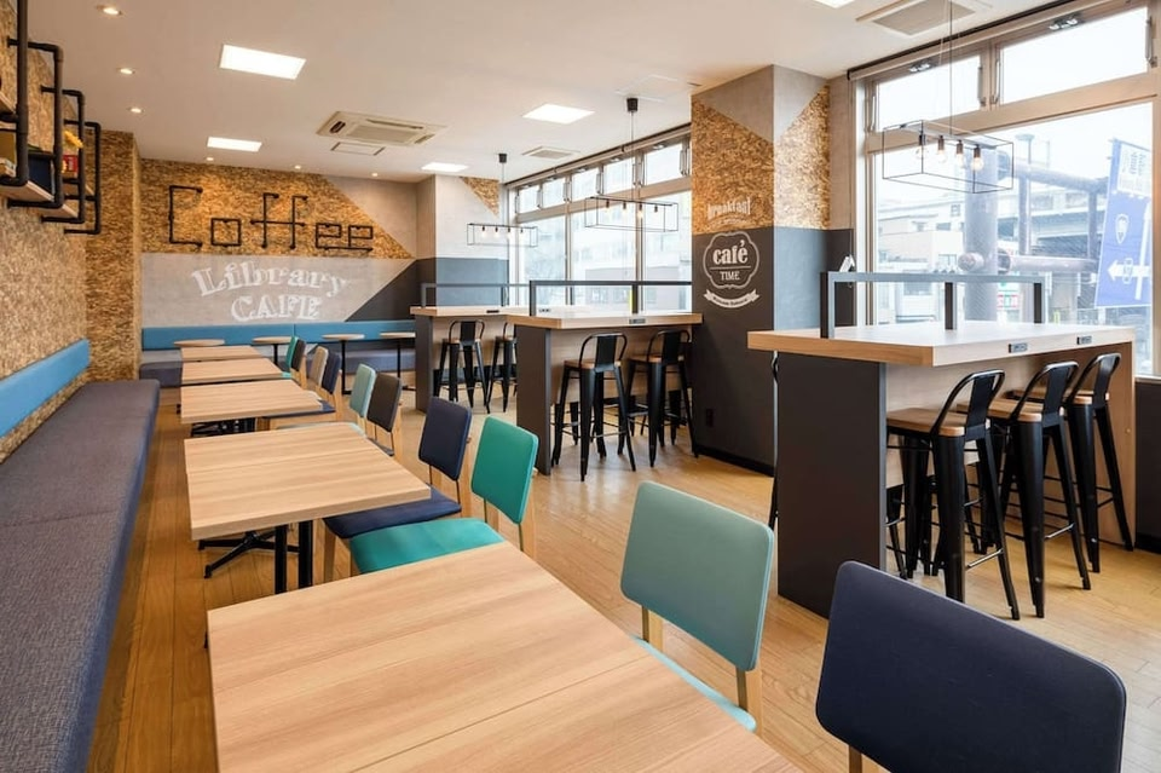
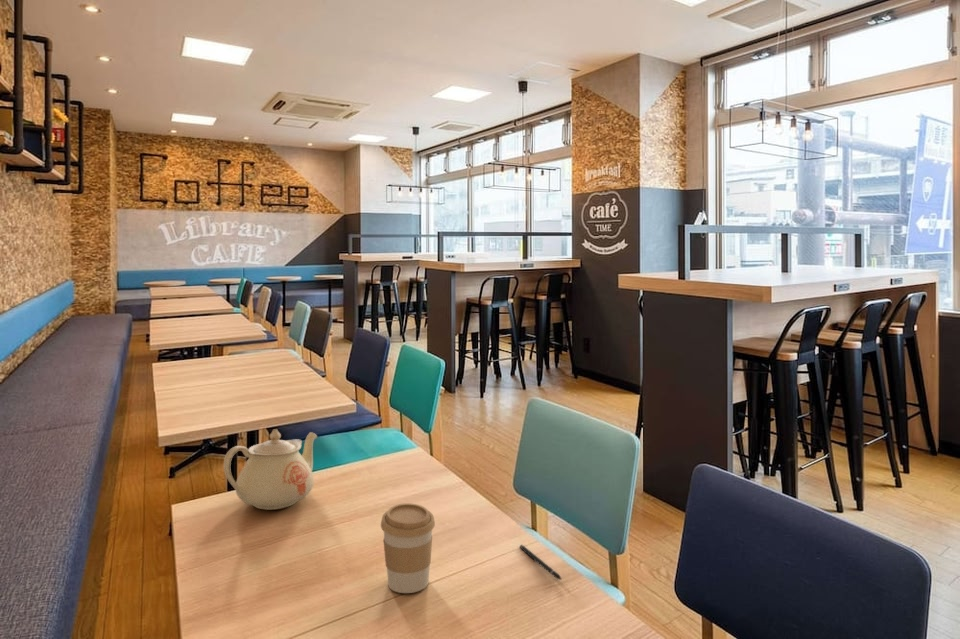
+ coffee cup [380,502,436,594]
+ pen [519,544,563,581]
+ teapot [223,428,318,511]
